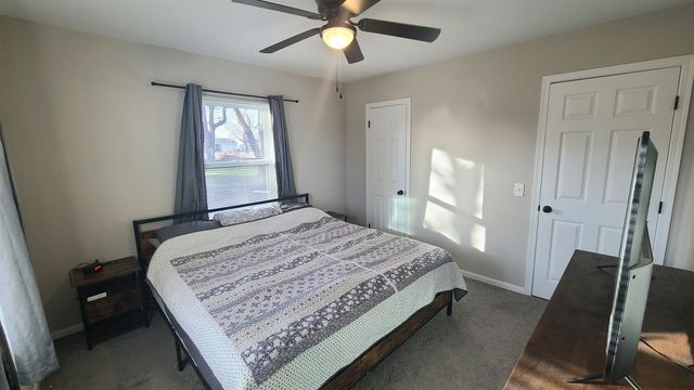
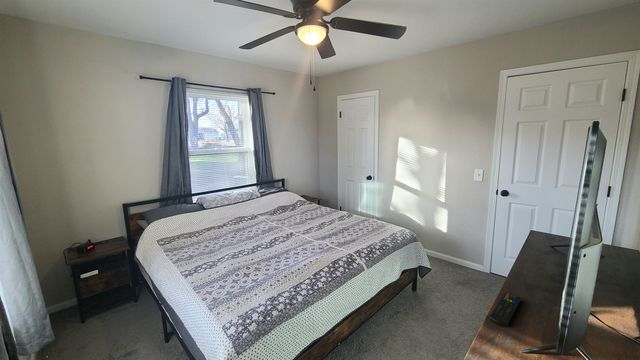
+ remote control [489,292,521,327]
